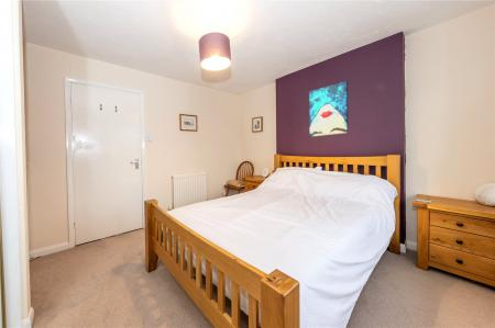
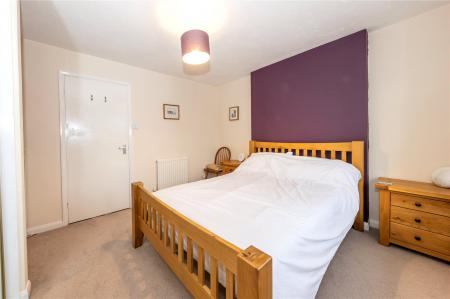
- wall art [308,80,349,138]
